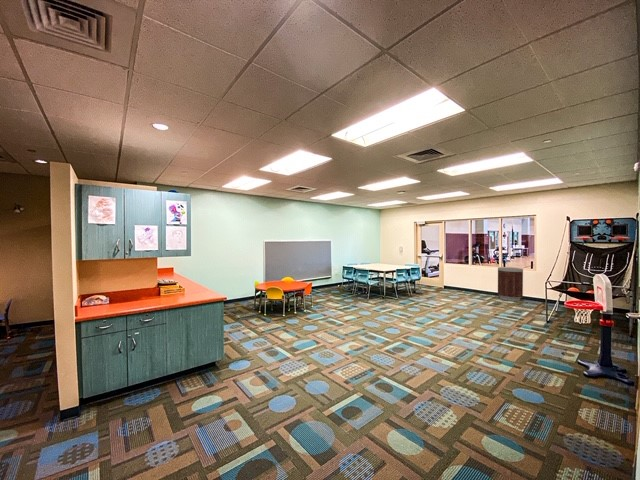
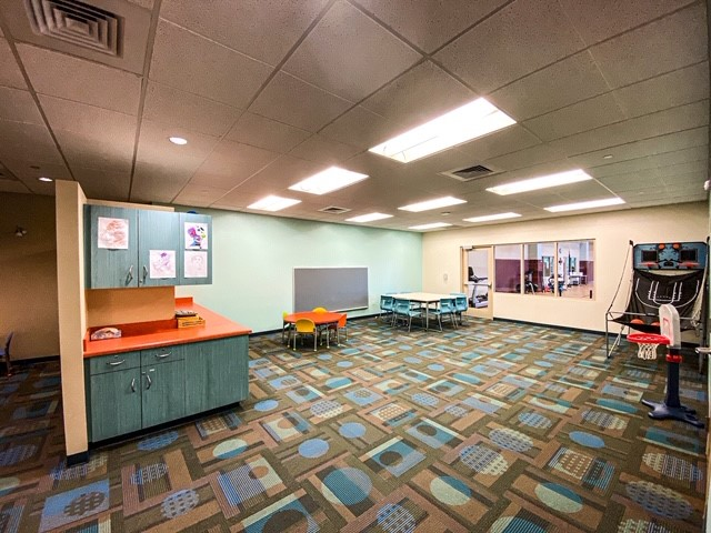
- trash can [497,266,524,302]
